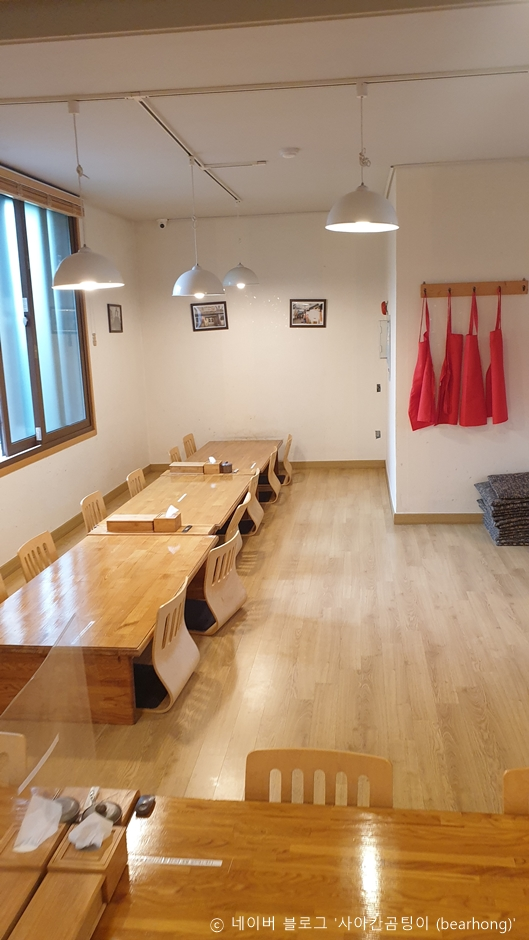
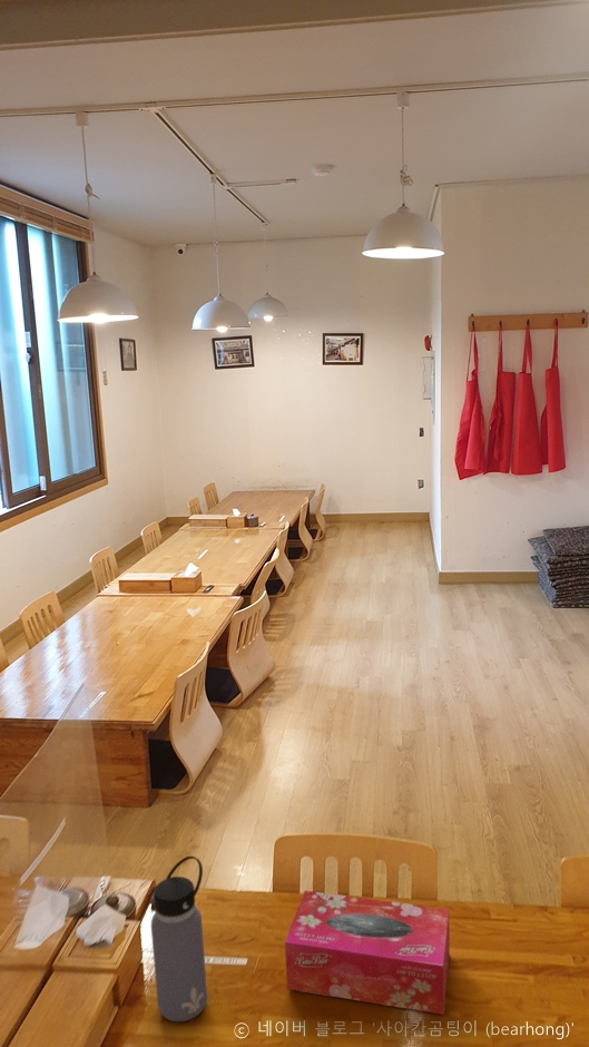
+ tissue box [284,890,451,1016]
+ water bottle [150,855,208,1022]
